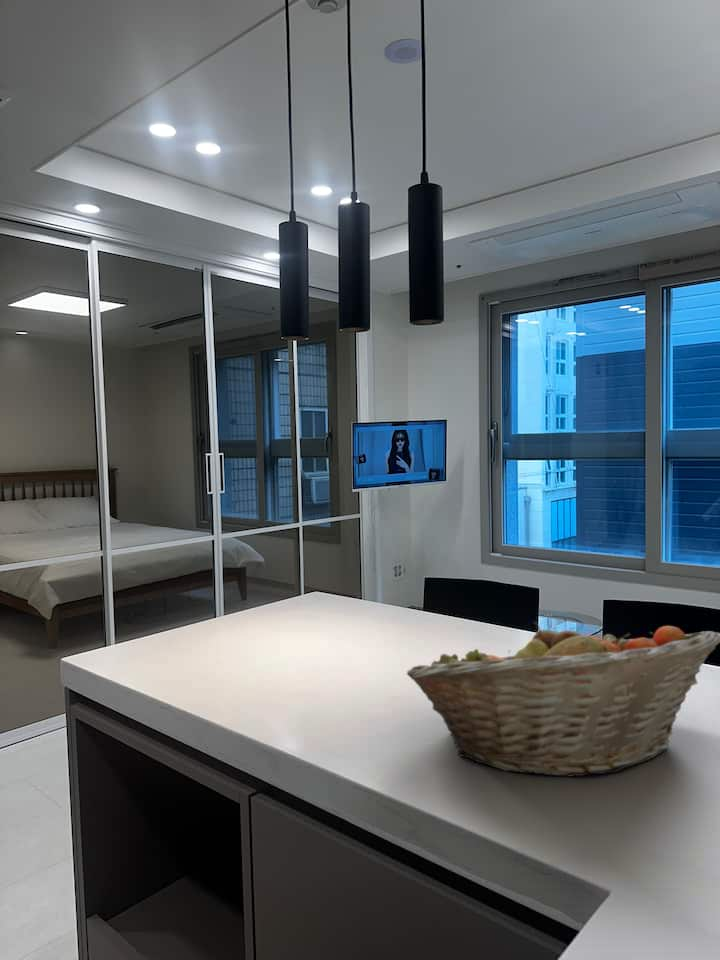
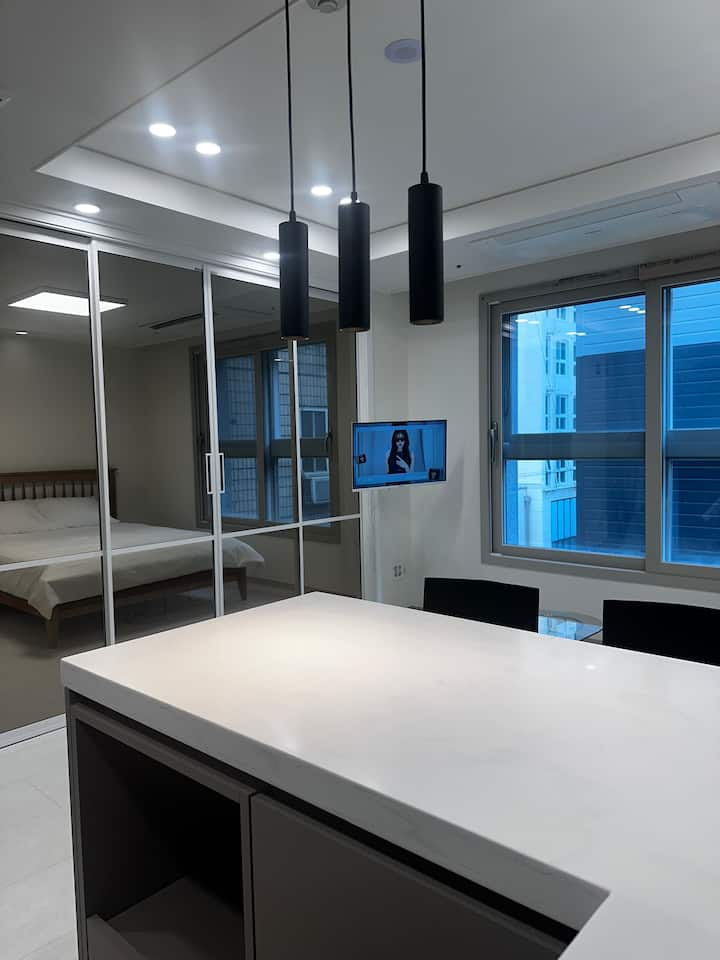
- fruit basket [406,621,720,778]
